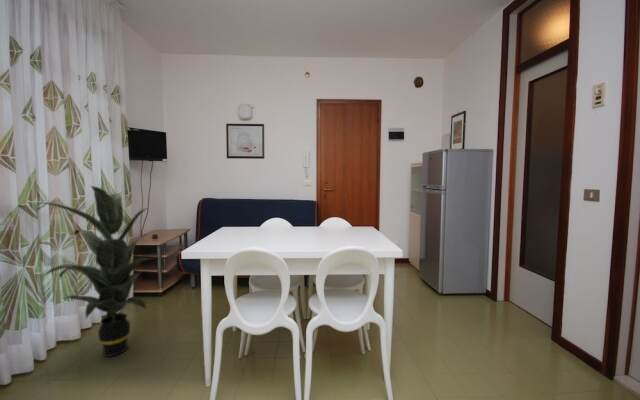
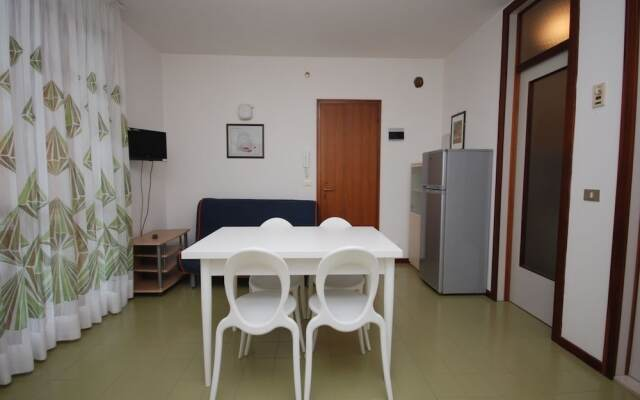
- indoor plant [31,185,160,358]
